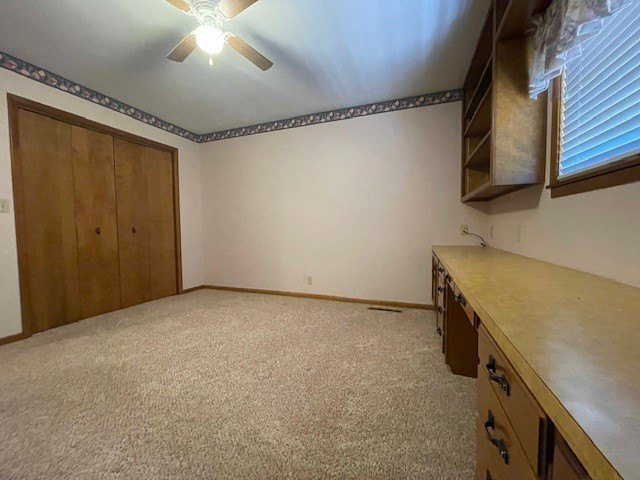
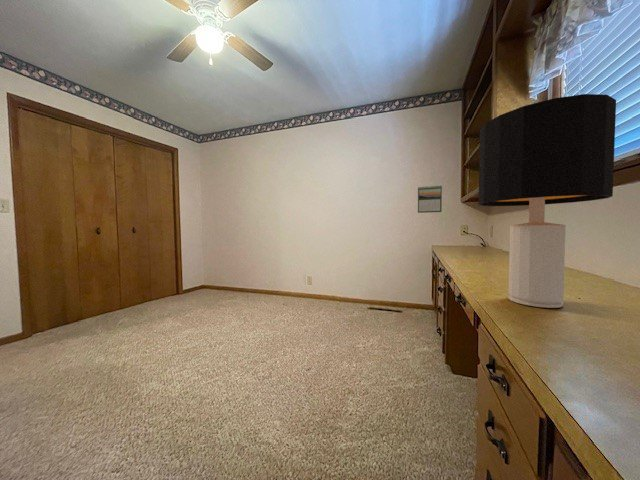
+ desk lamp [478,93,617,309]
+ calendar [417,184,443,214]
